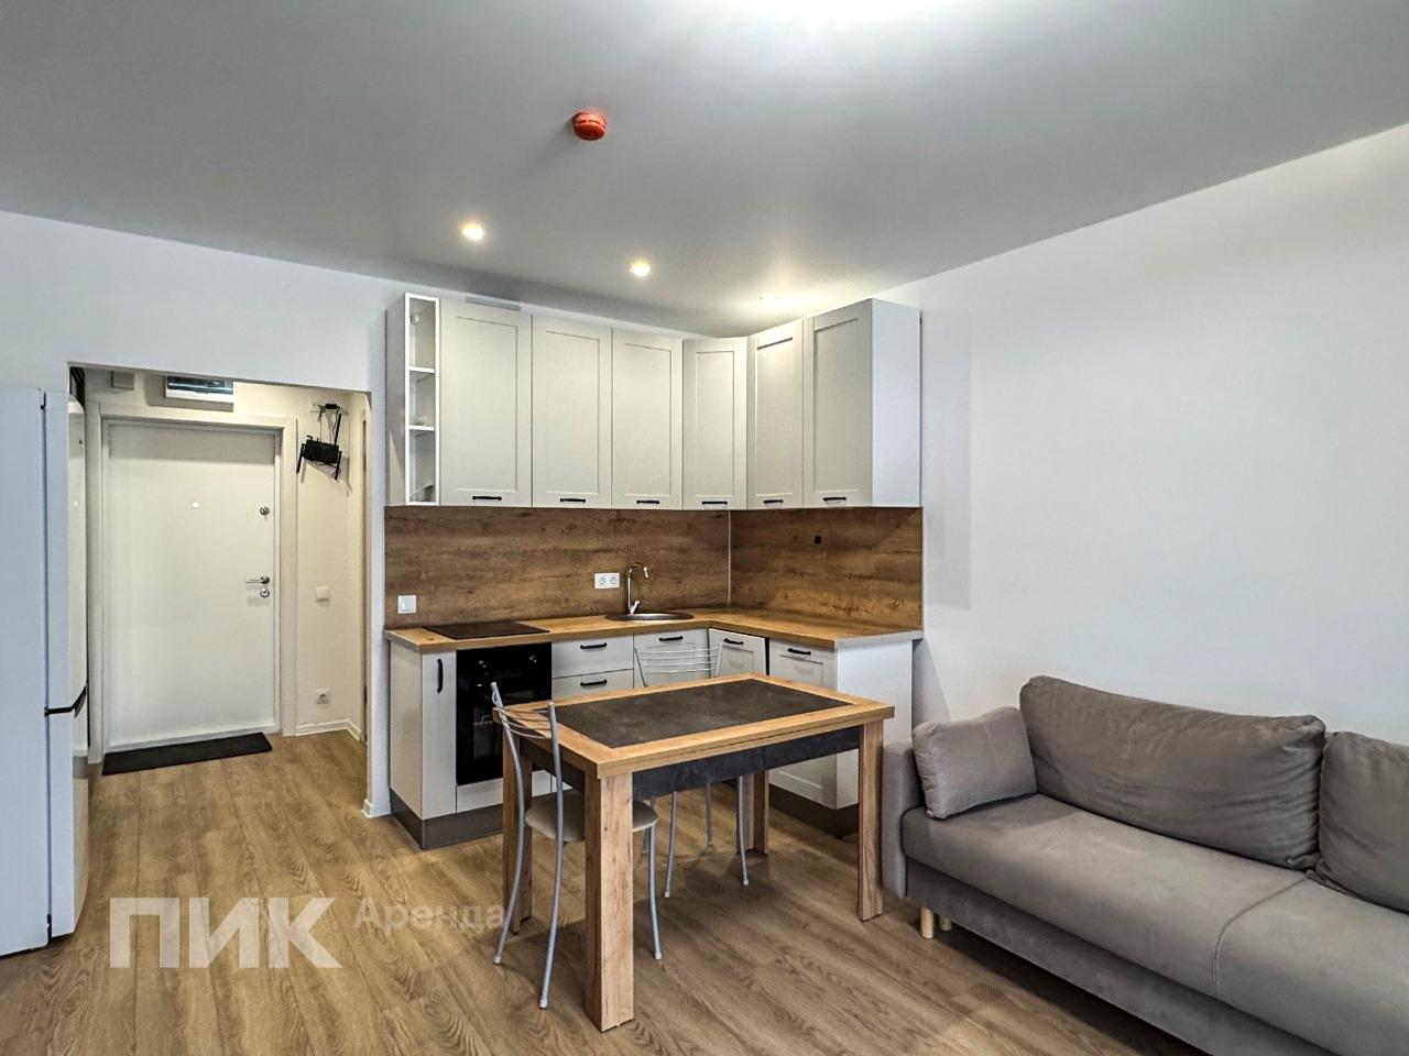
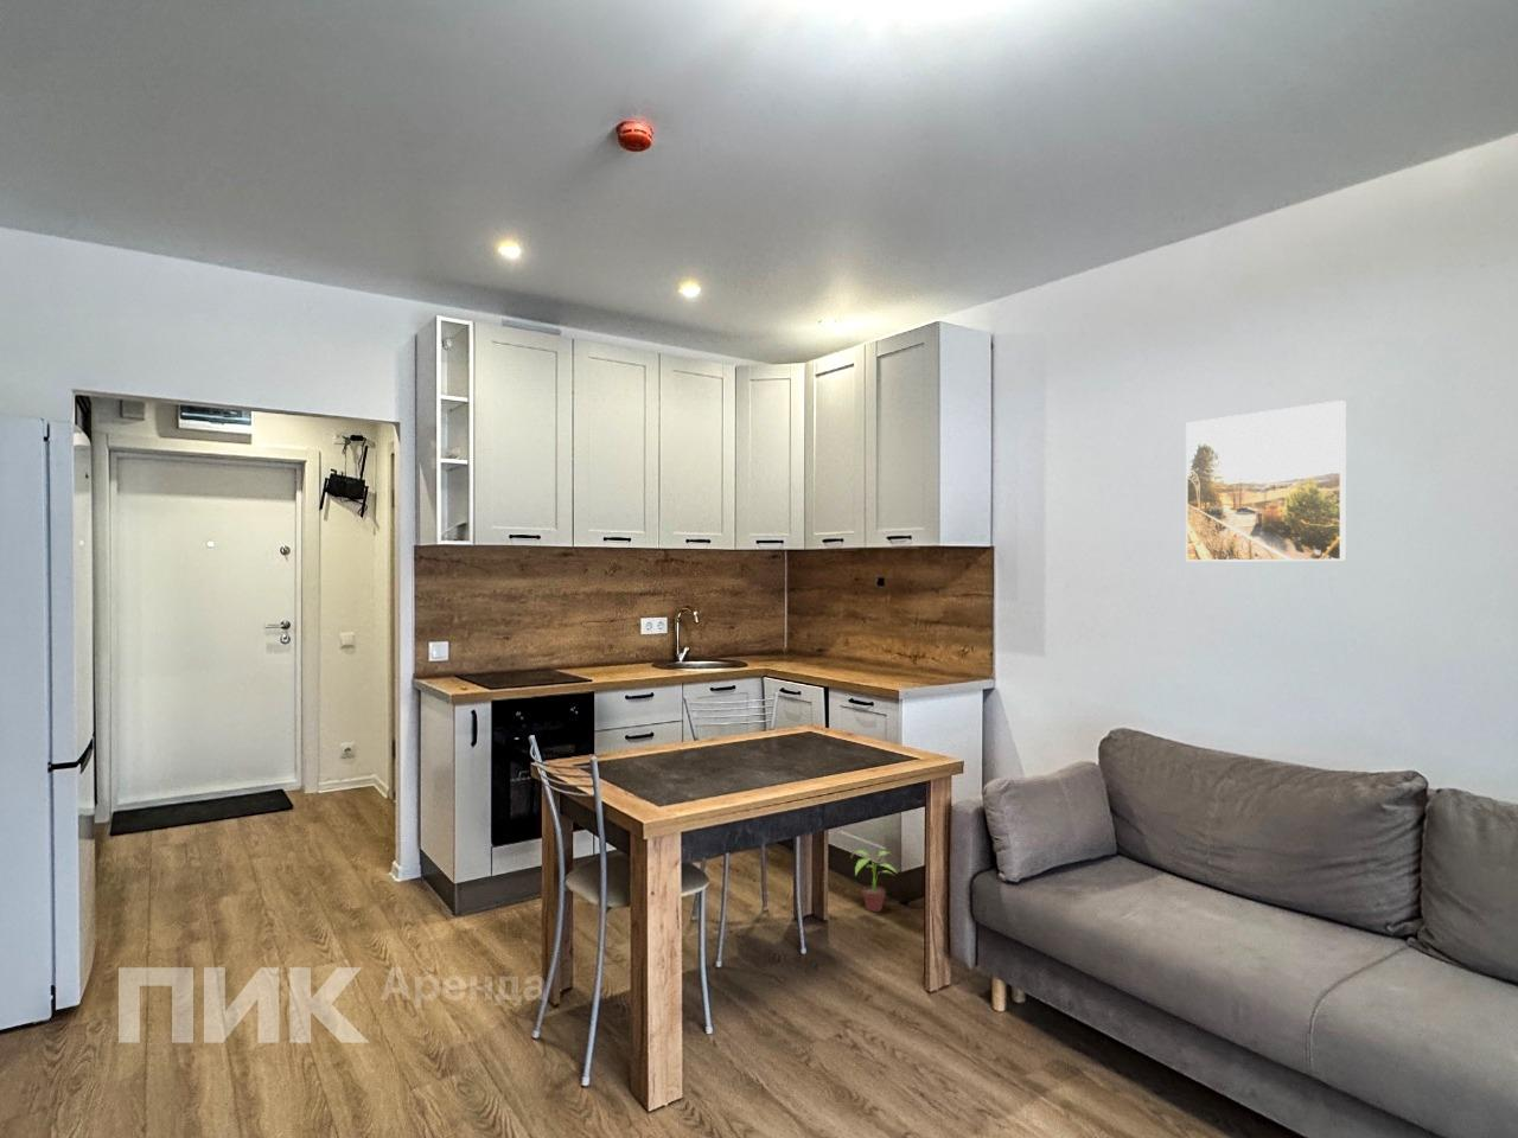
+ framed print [1185,399,1347,563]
+ potted plant [850,849,899,913]
